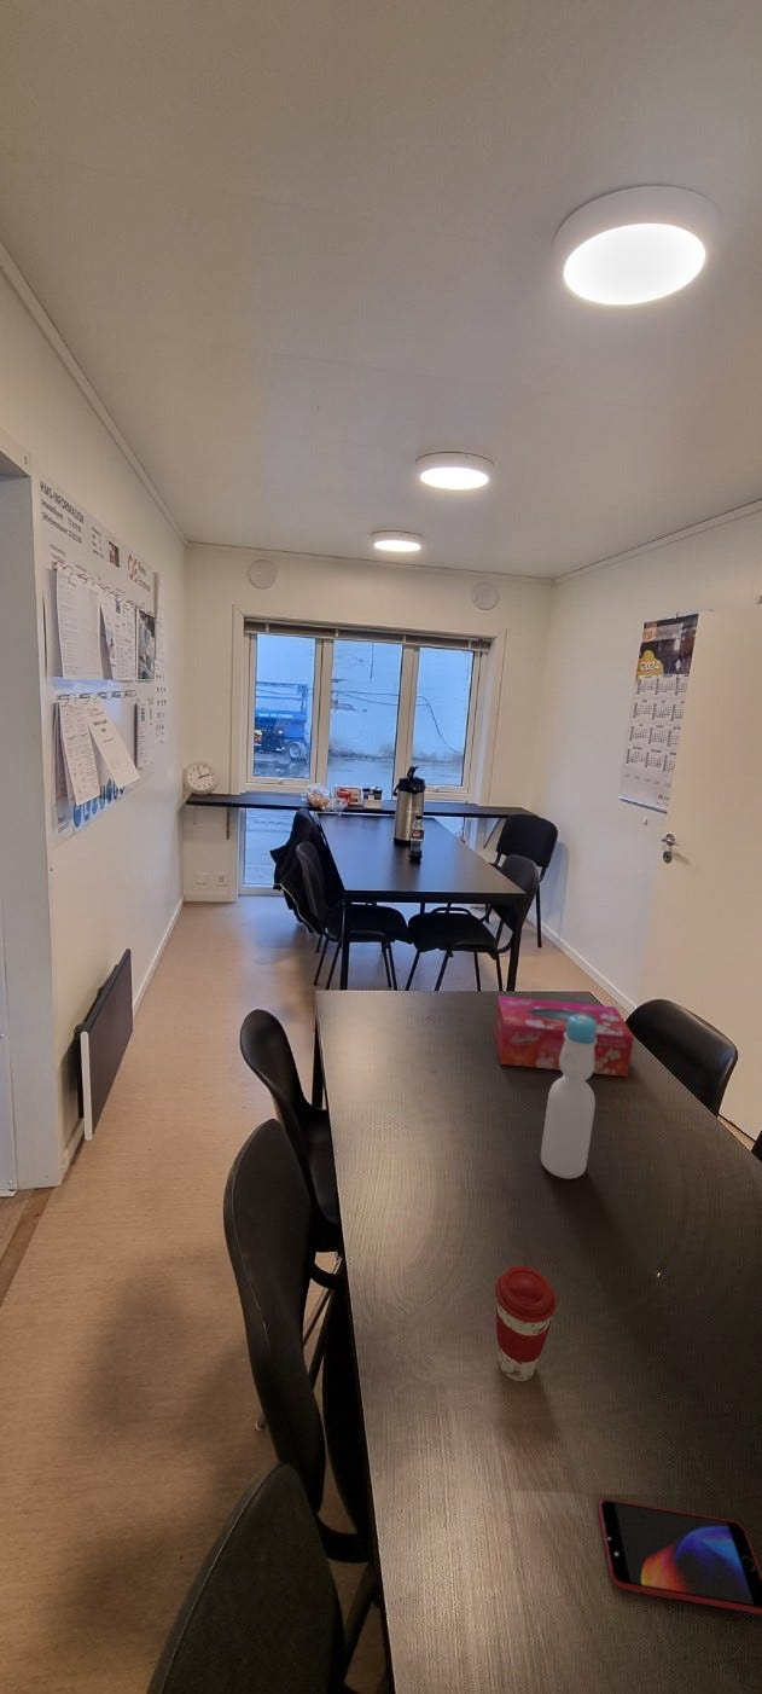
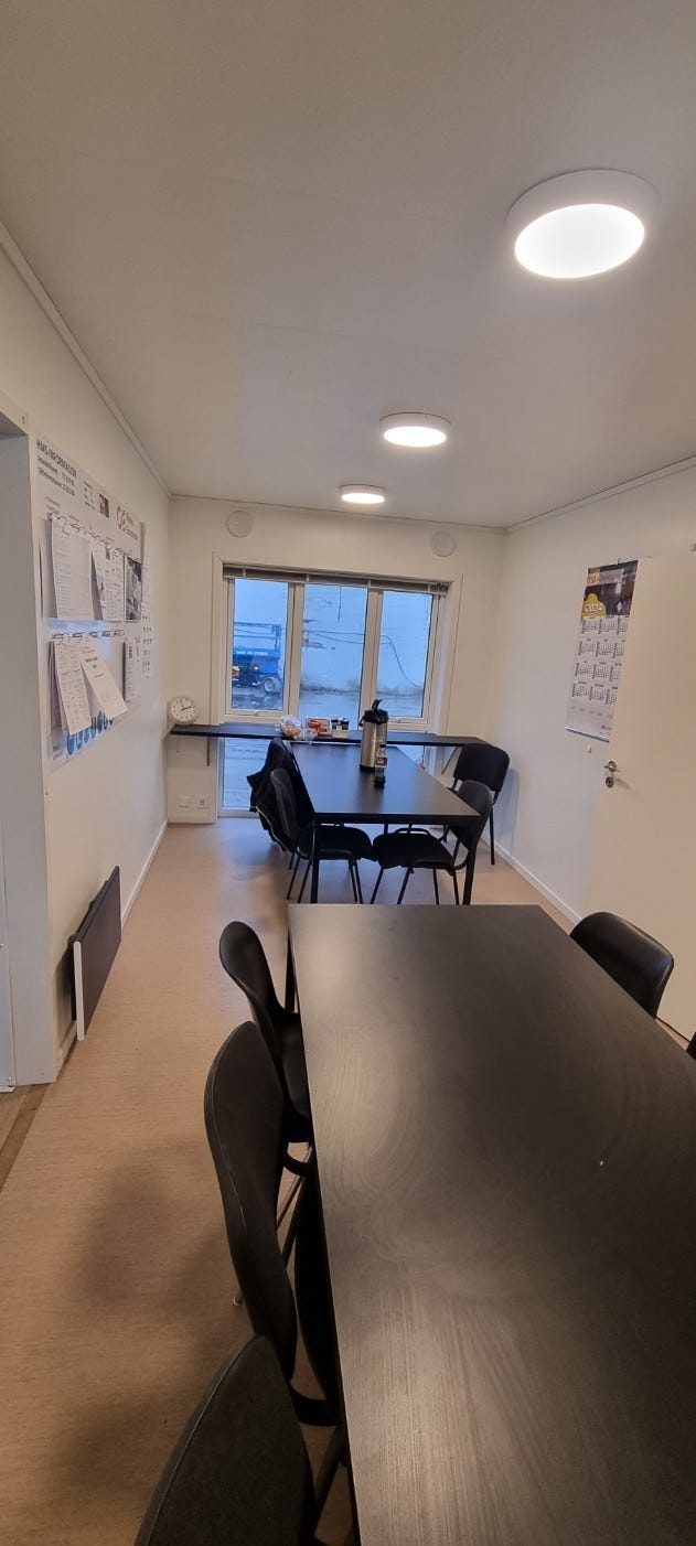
- coffee cup [494,1265,558,1382]
- bottle [540,1015,597,1180]
- tissue box [493,994,635,1078]
- smartphone [597,1498,762,1615]
